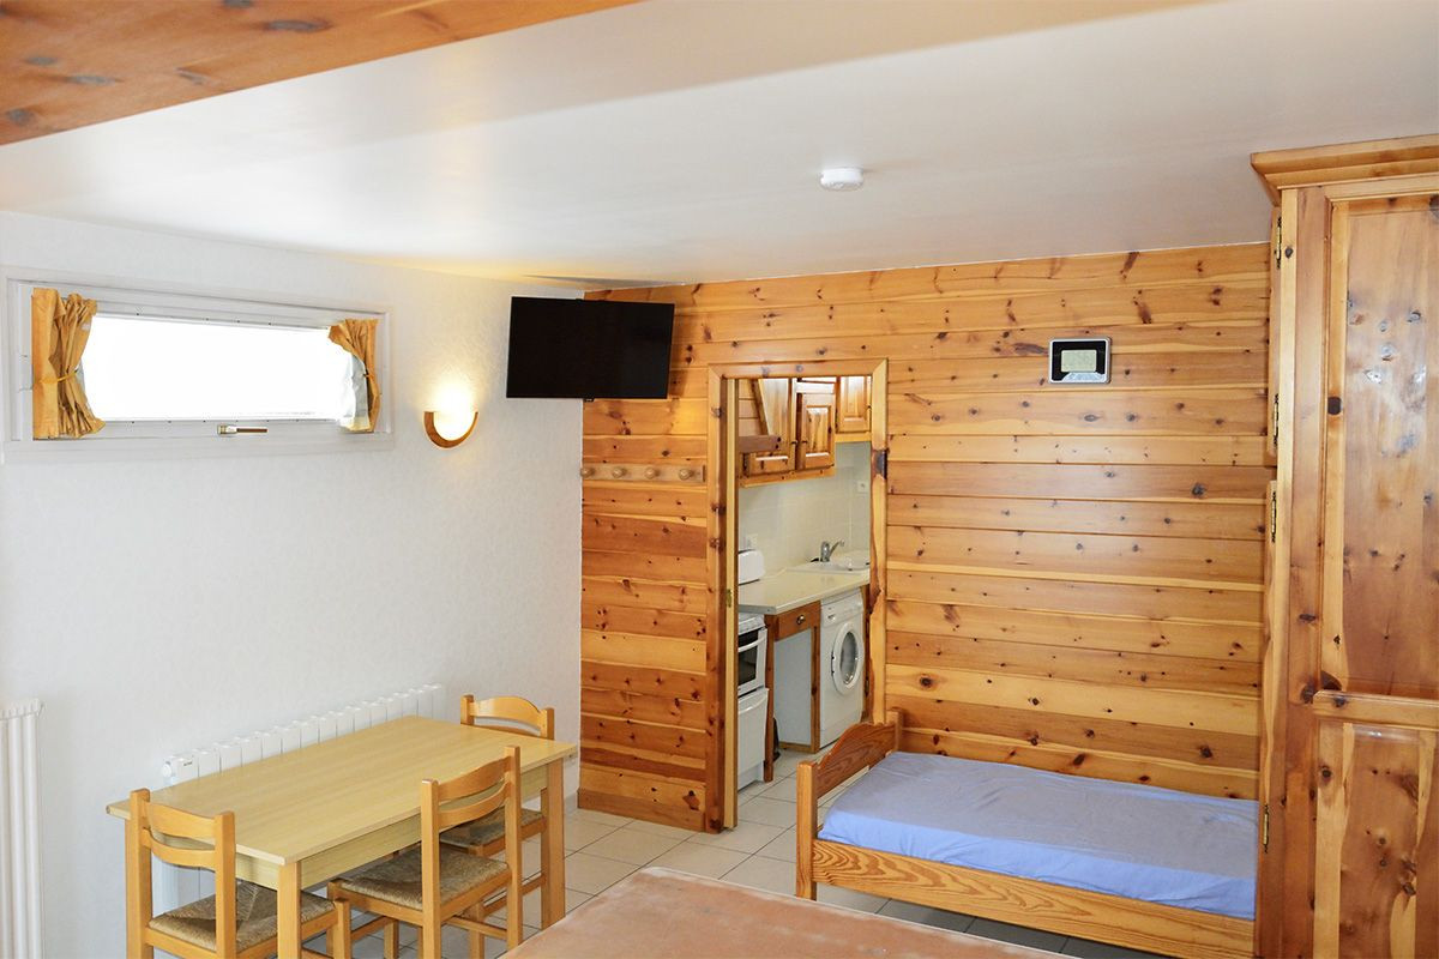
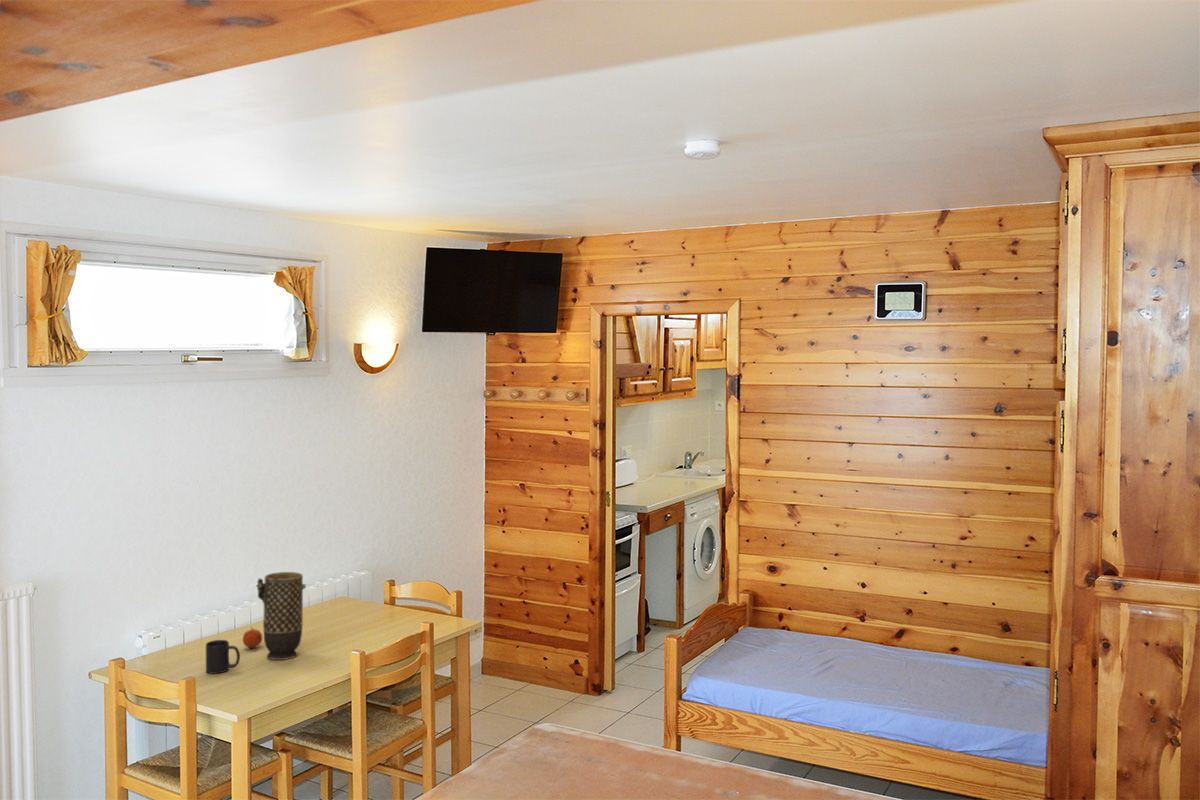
+ vase [255,571,307,661]
+ mug [205,639,241,675]
+ fruit [242,627,263,649]
